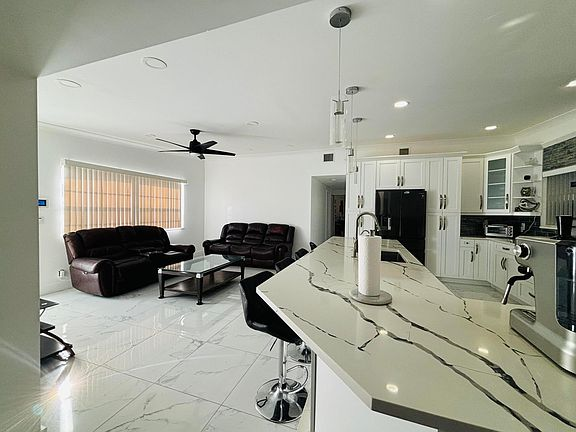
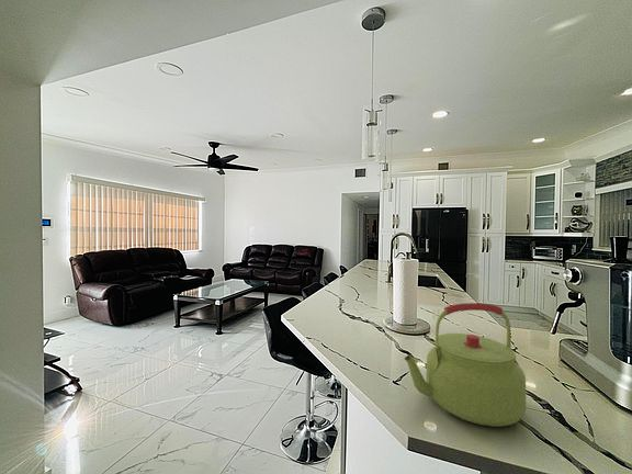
+ kettle [403,302,527,428]
